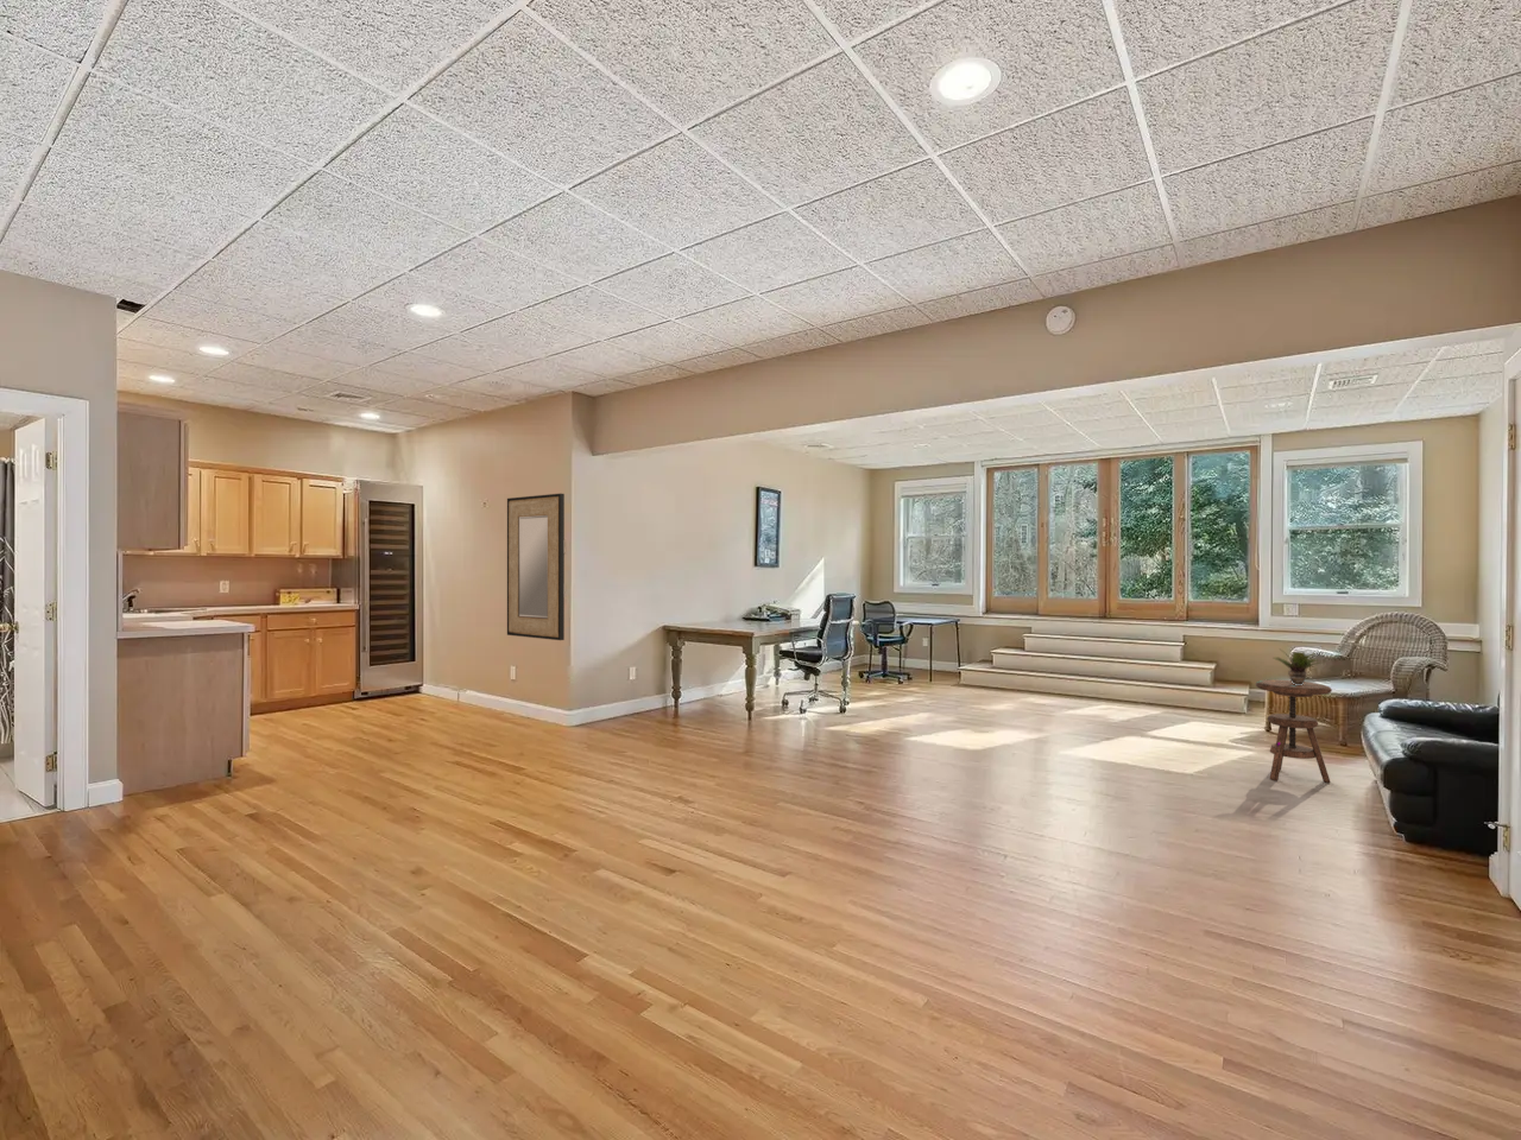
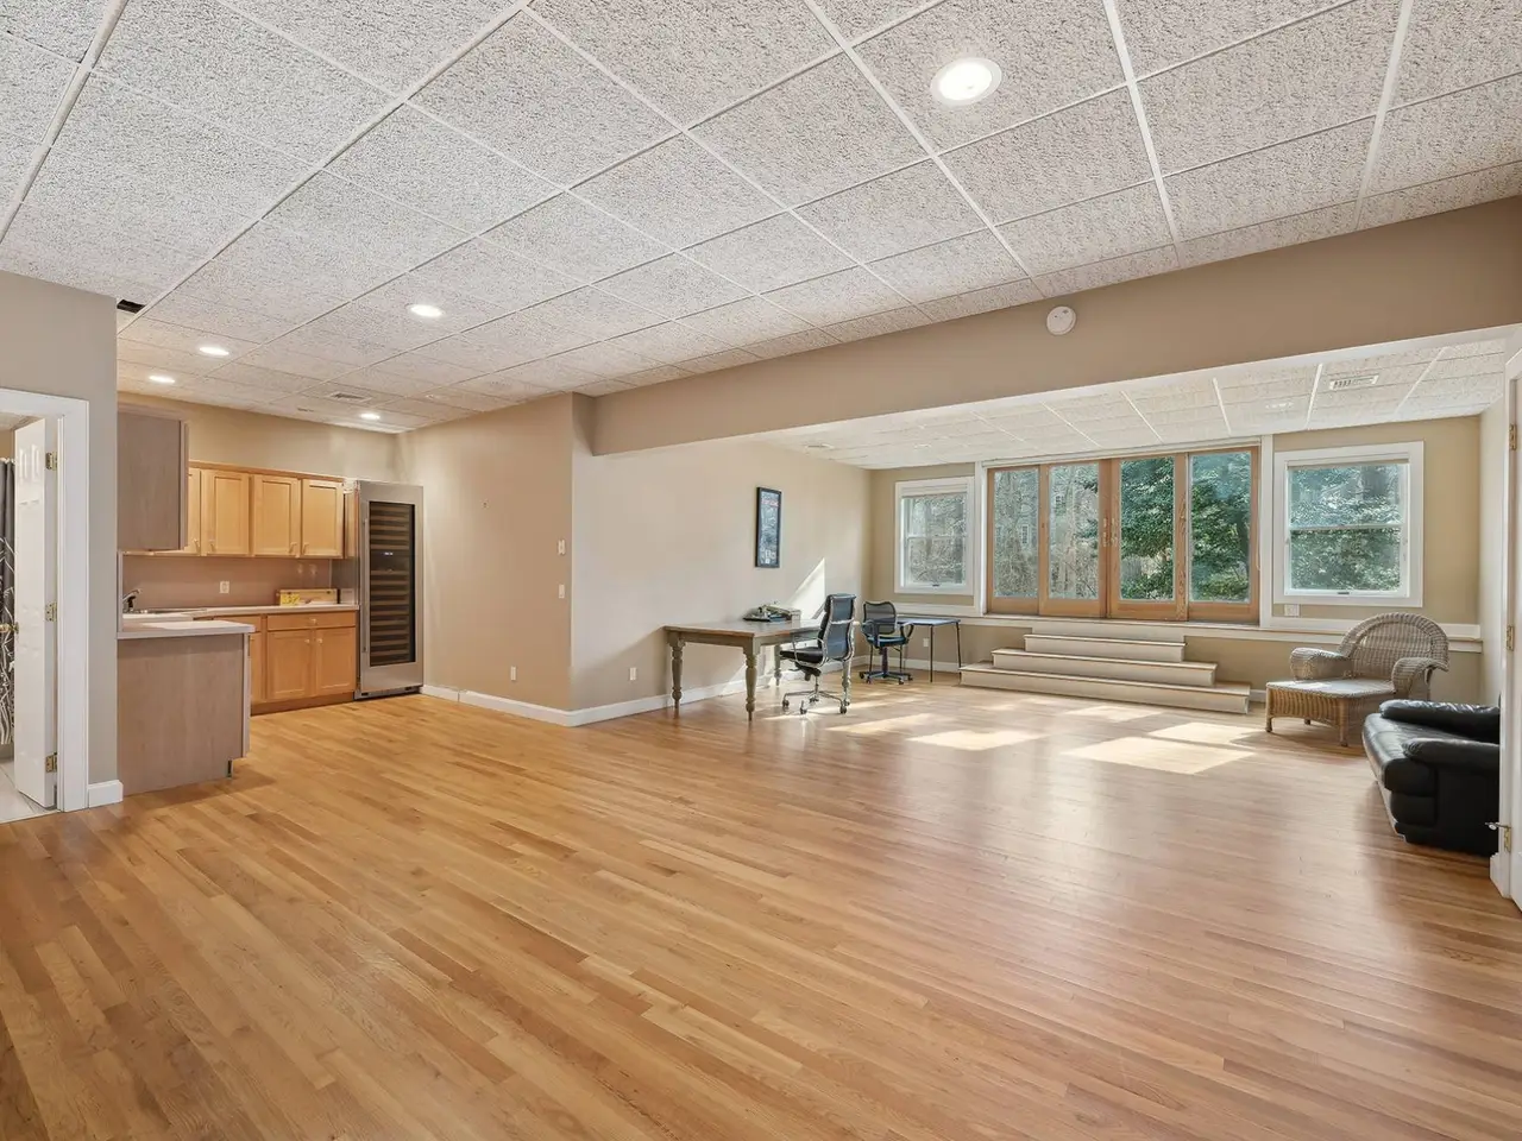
- home mirror [507,493,565,641]
- side table [1255,678,1333,783]
- potted plant [1273,648,1322,685]
